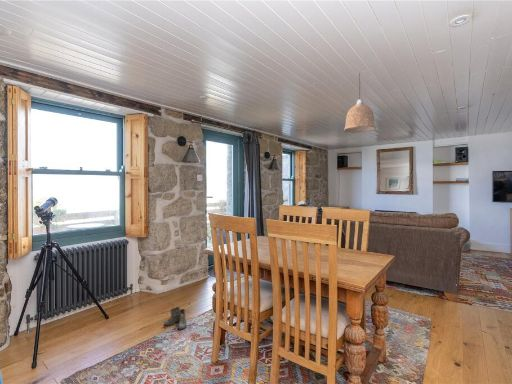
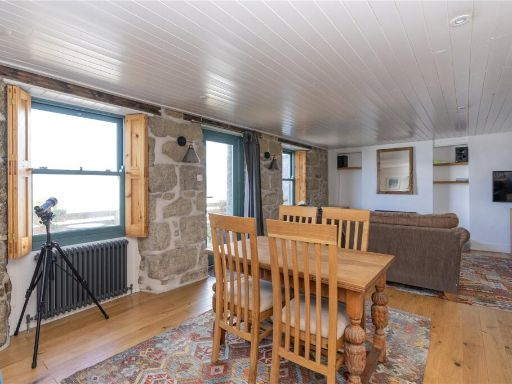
- boots [163,306,191,331]
- pendant lamp [343,72,377,134]
